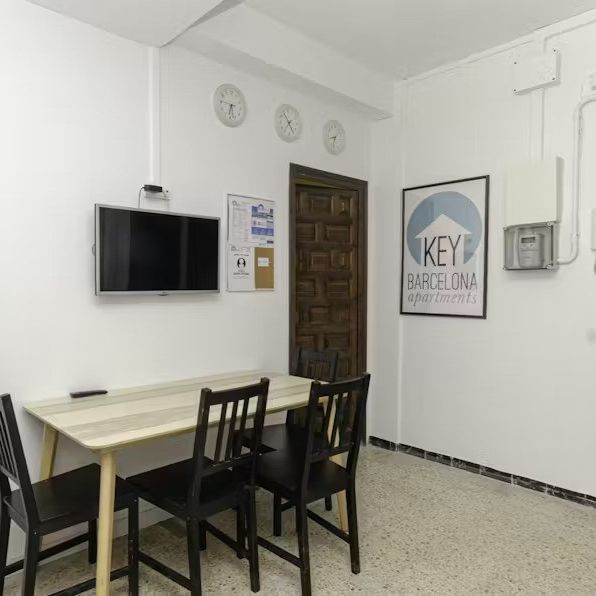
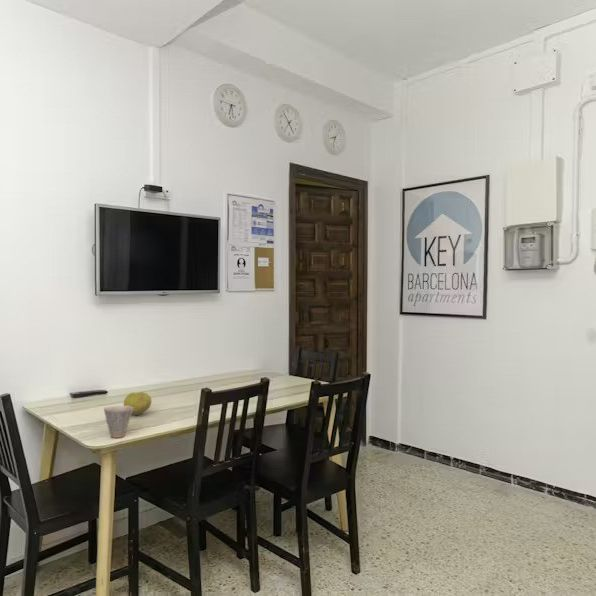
+ fruit [123,391,152,416]
+ cup [103,405,133,439]
